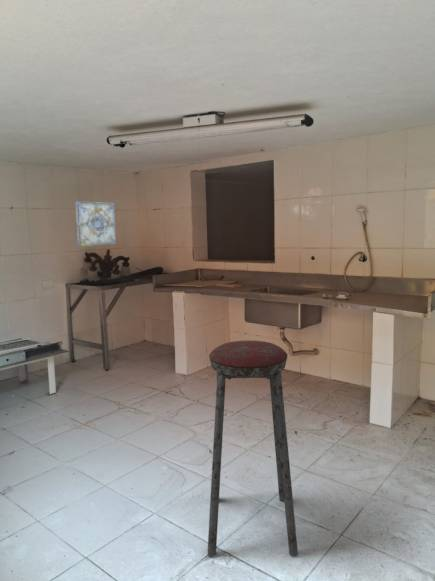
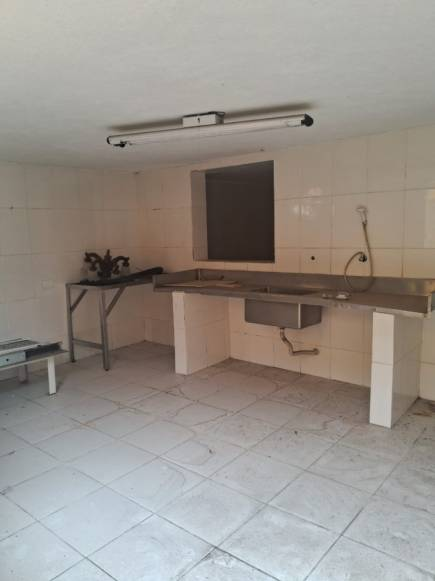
- music stool [207,339,299,557]
- wall art [74,201,117,247]
